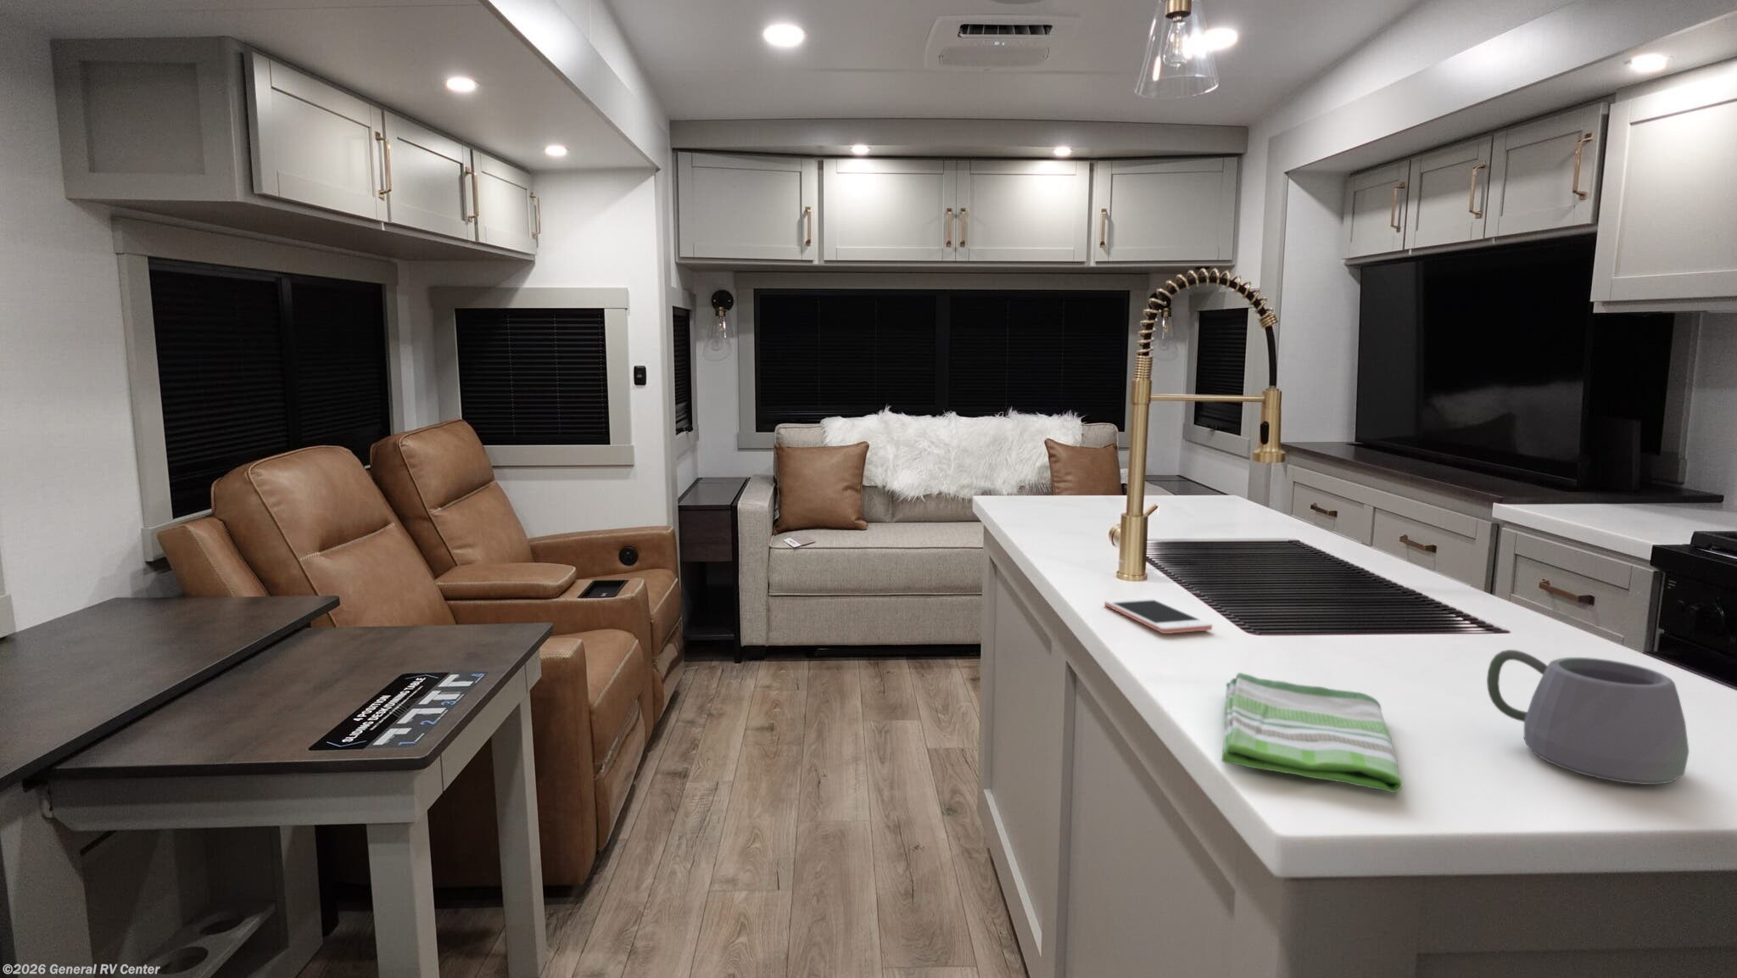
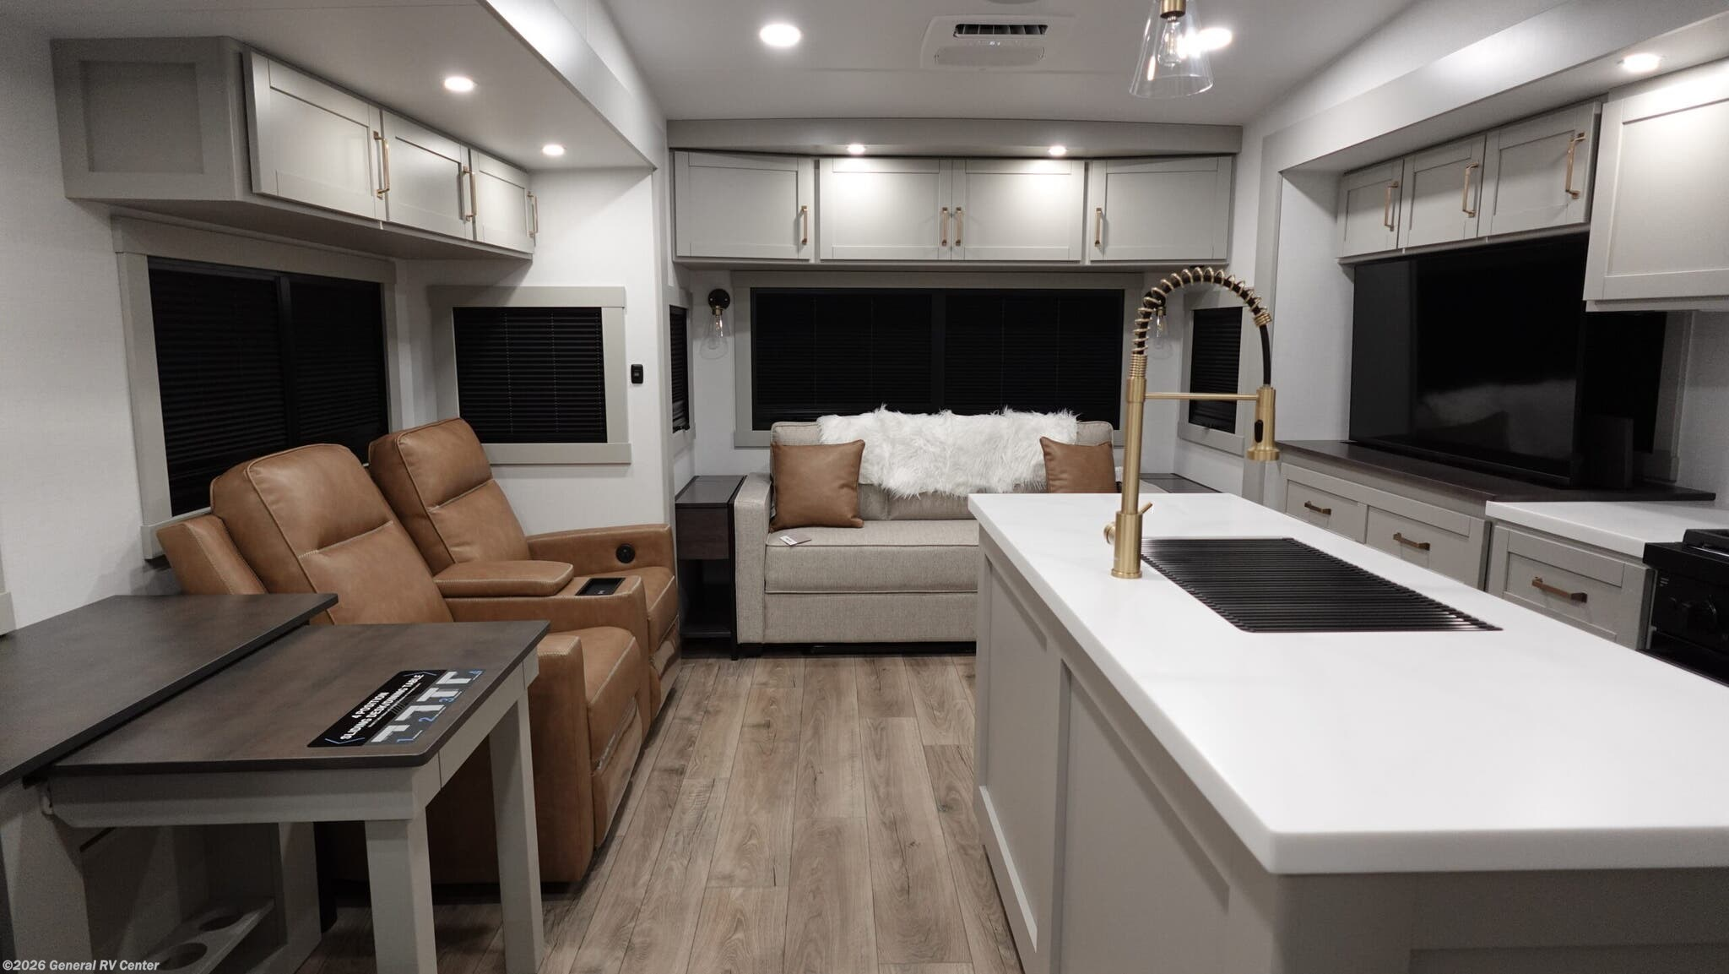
- mug [1486,649,1689,786]
- dish towel [1222,671,1403,794]
- cell phone [1104,598,1213,635]
